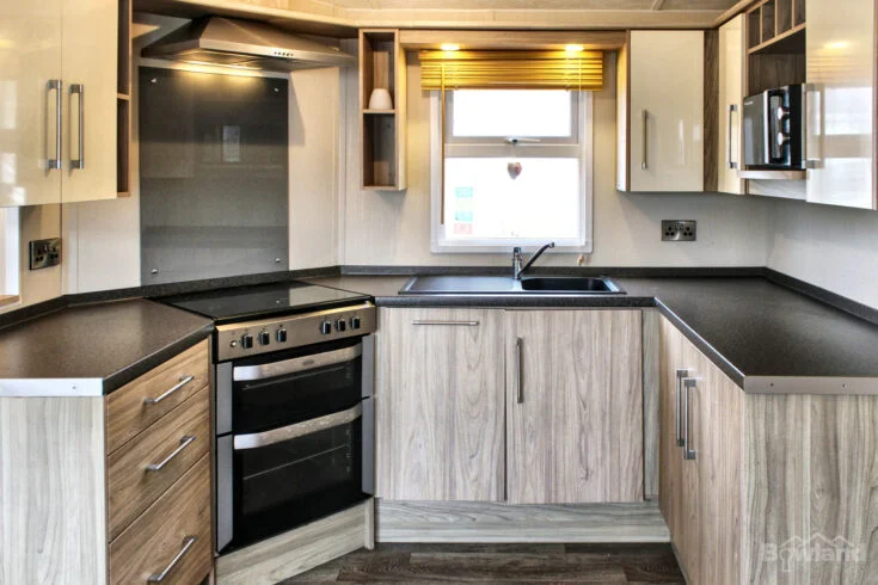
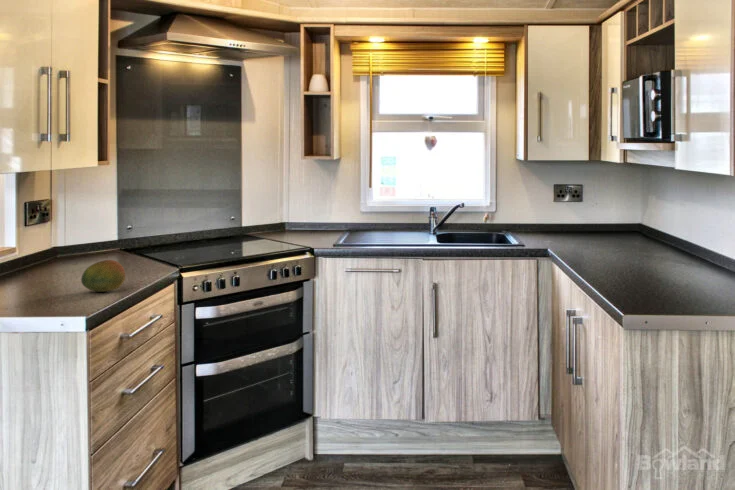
+ fruit [80,259,126,293]
